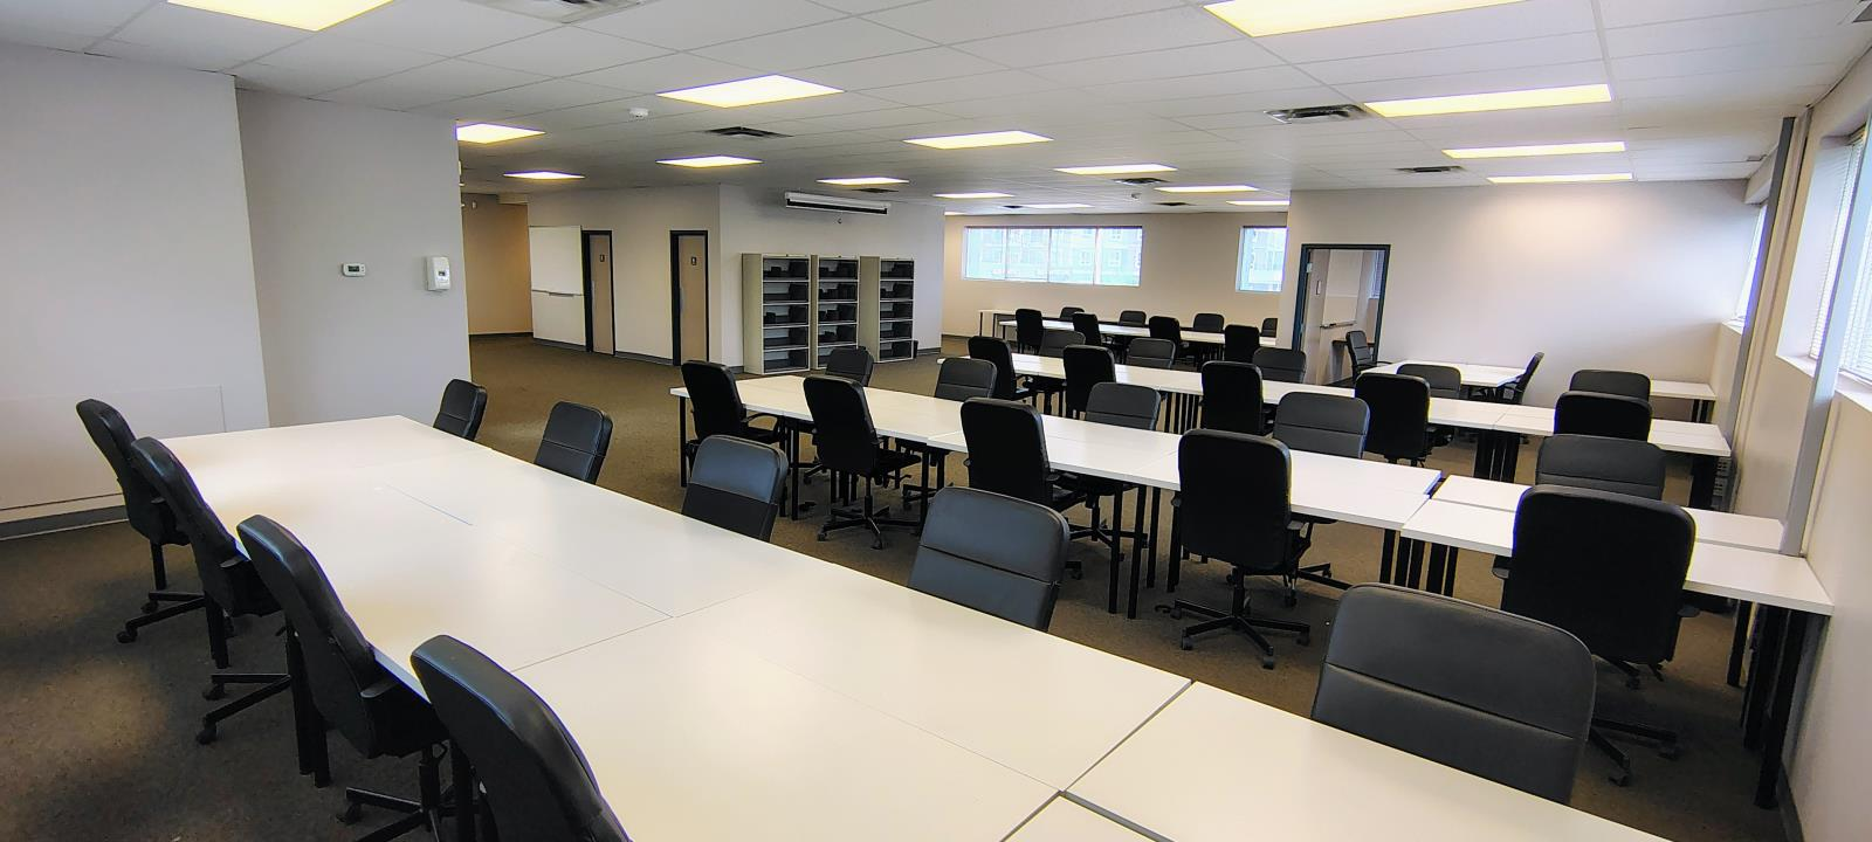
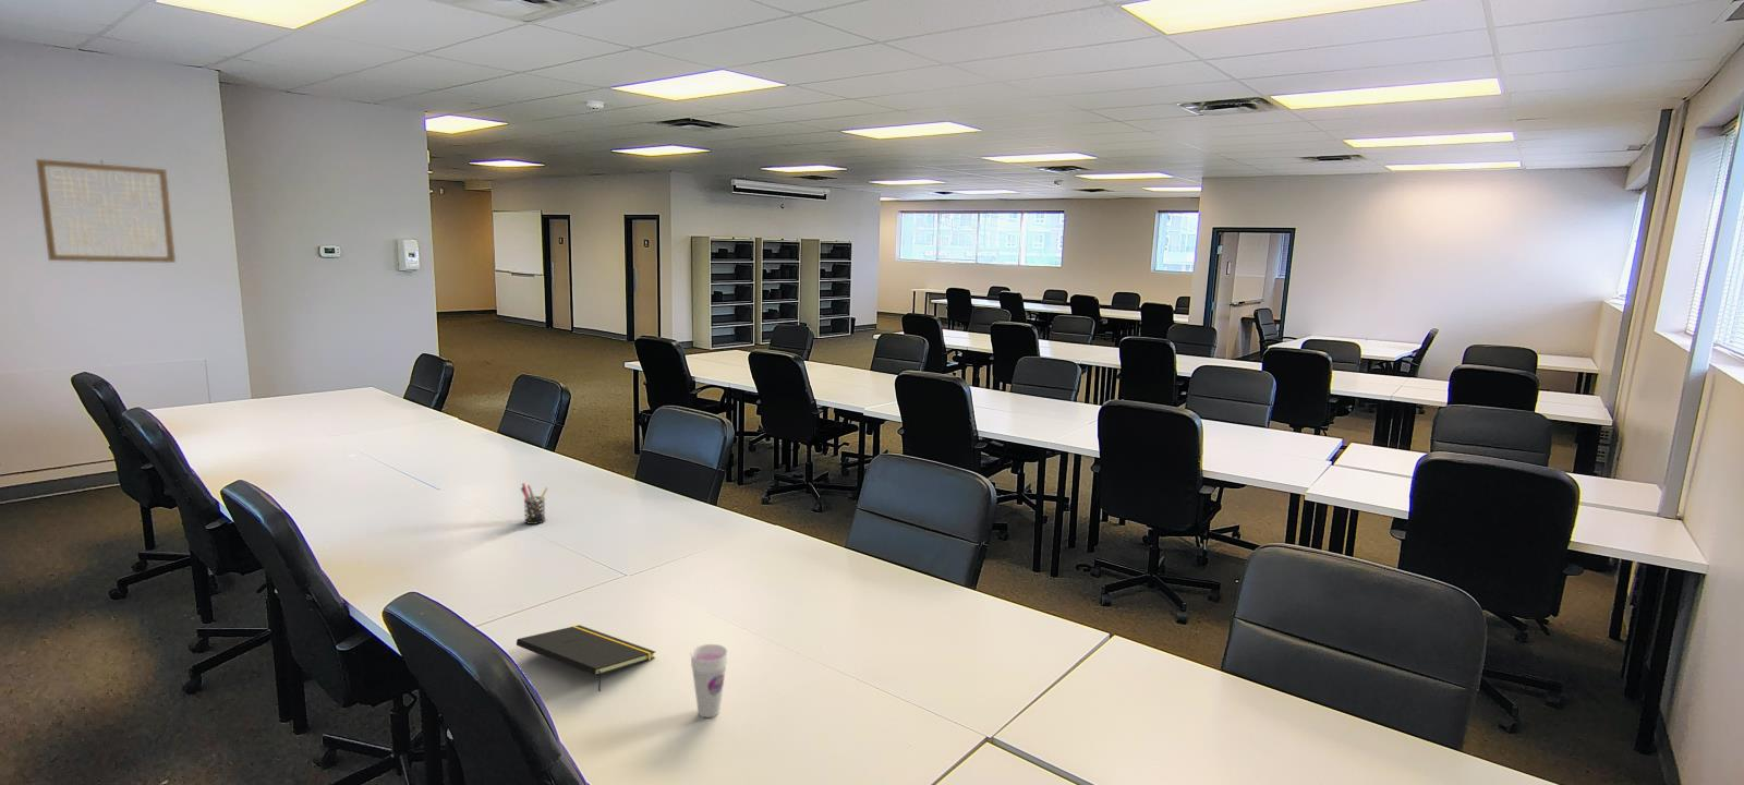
+ pen holder [519,481,549,526]
+ cup [690,644,730,718]
+ notepad [516,624,656,693]
+ wall art [34,158,177,264]
